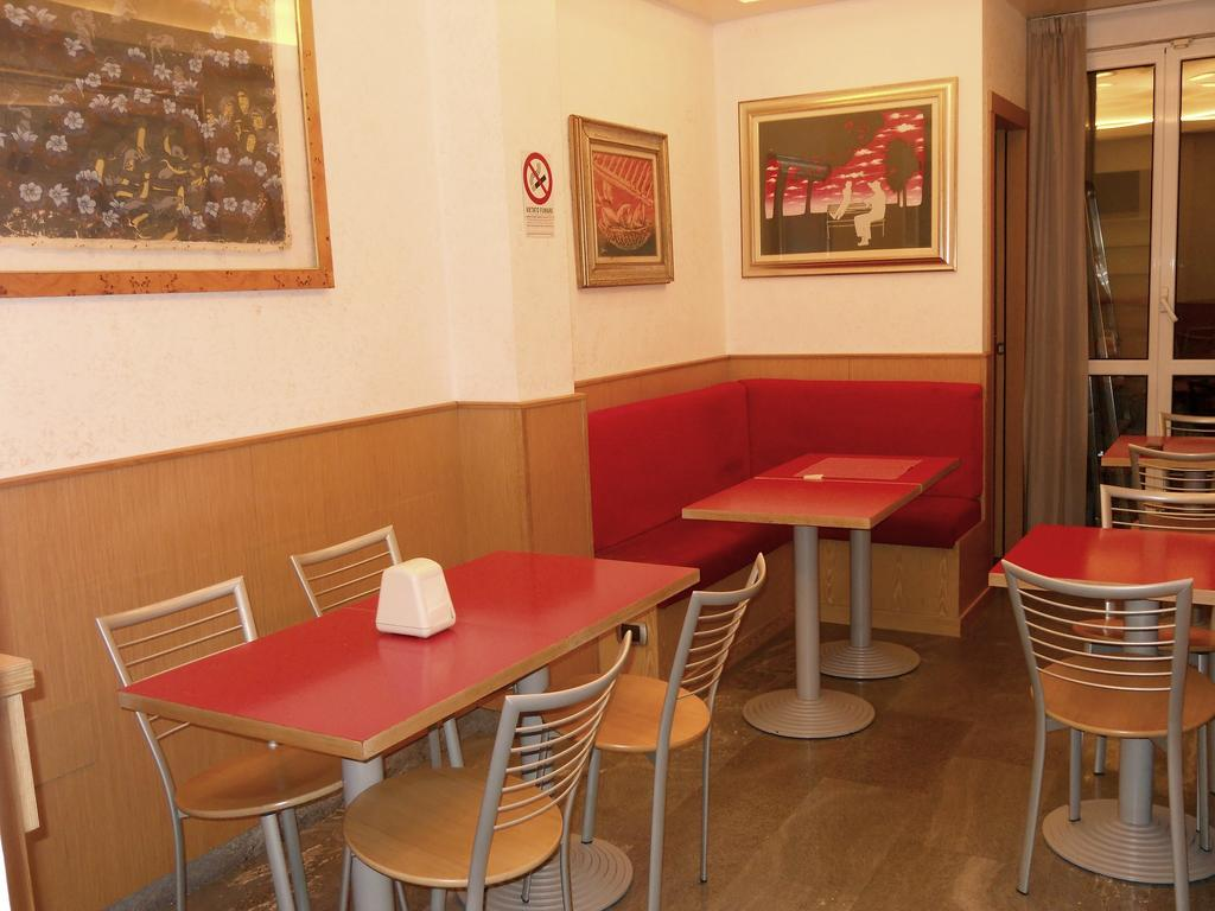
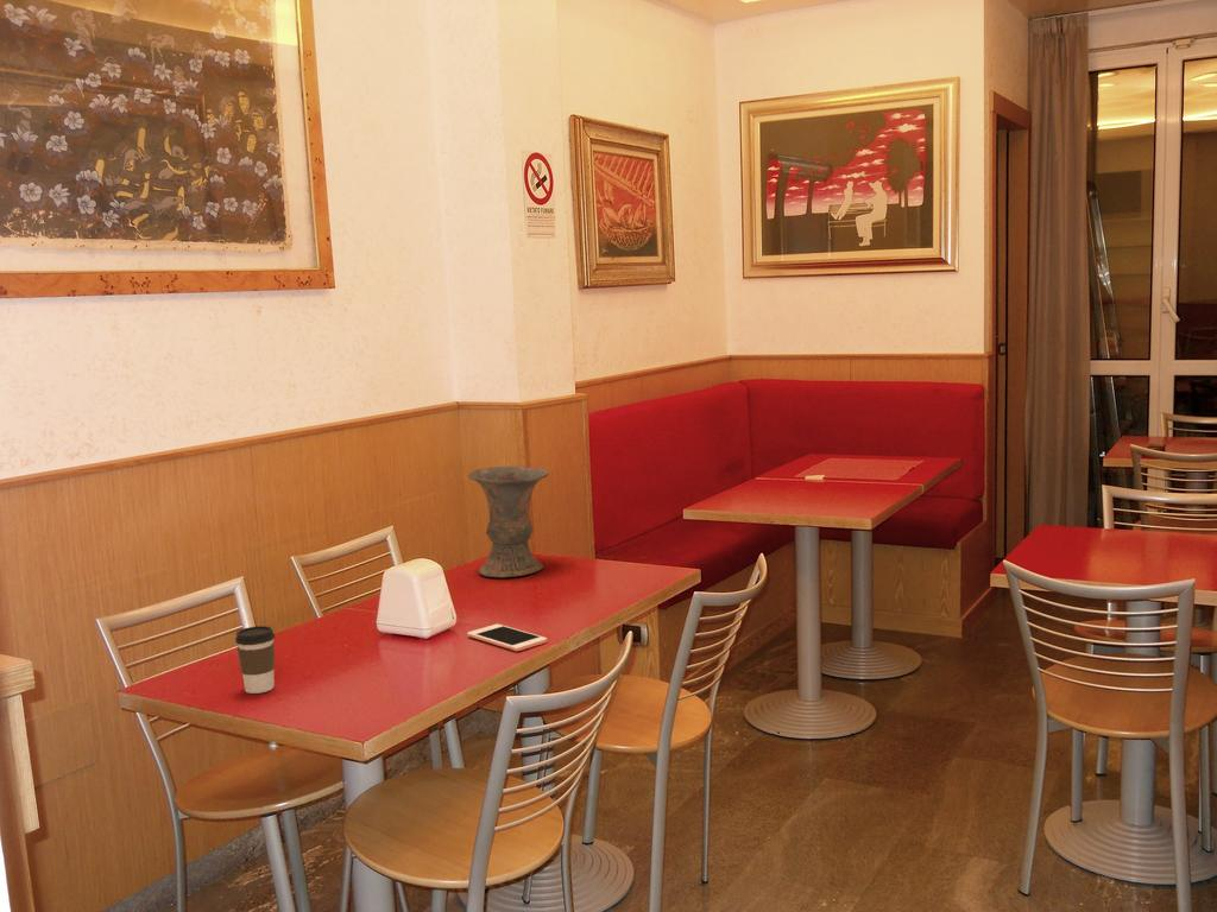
+ vase [467,466,550,578]
+ cell phone [466,623,548,652]
+ coffee cup [234,625,276,695]
